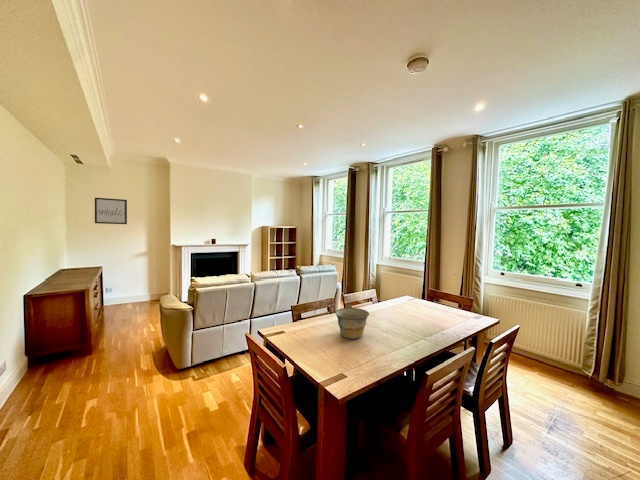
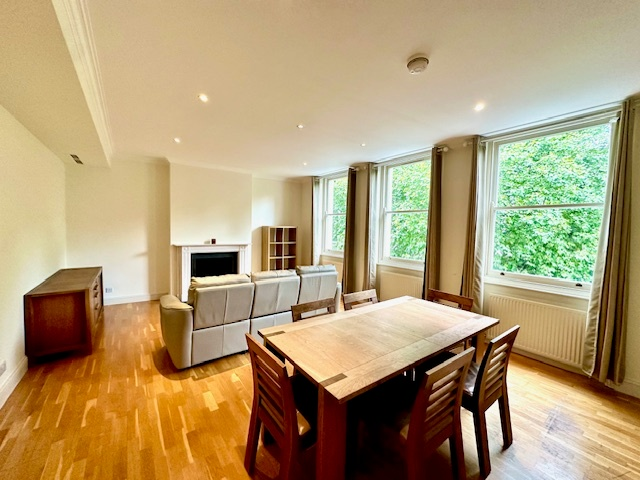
- bowl [334,307,370,340]
- wall art [94,197,128,225]
